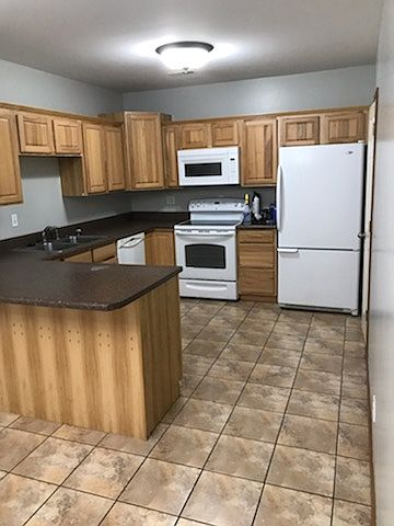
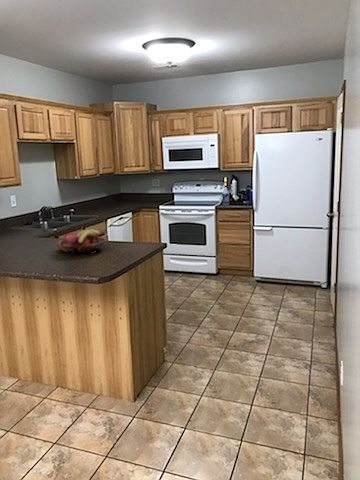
+ fruit basket [55,228,107,255]
